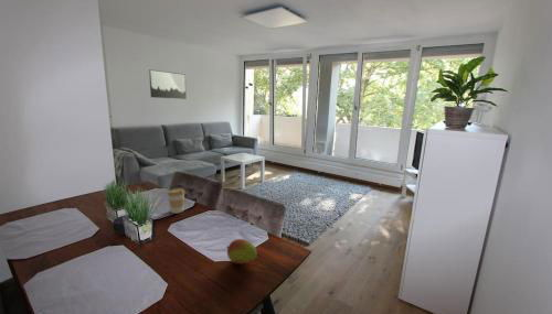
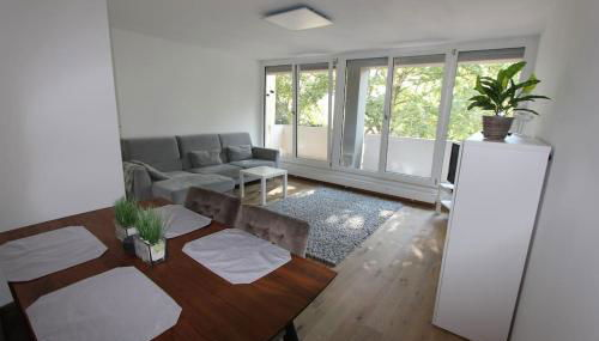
- wall art [148,68,188,100]
- coffee cup [167,187,187,215]
- fruit [225,238,258,264]
